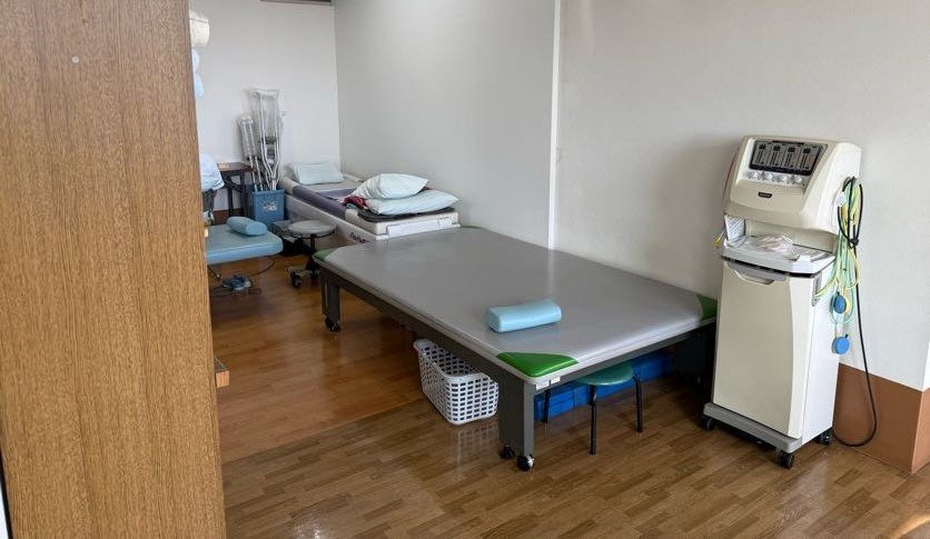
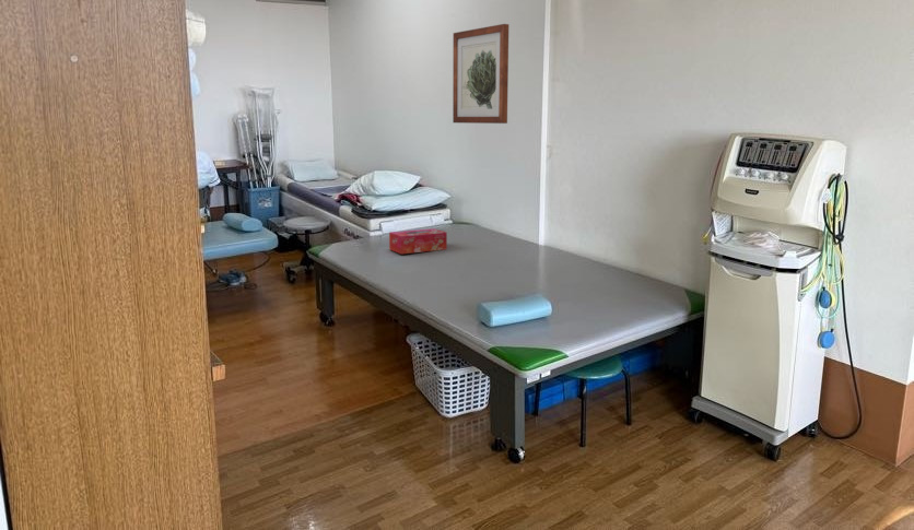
+ tissue box [388,227,448,255]
+ wall art [452,23,509,125]
